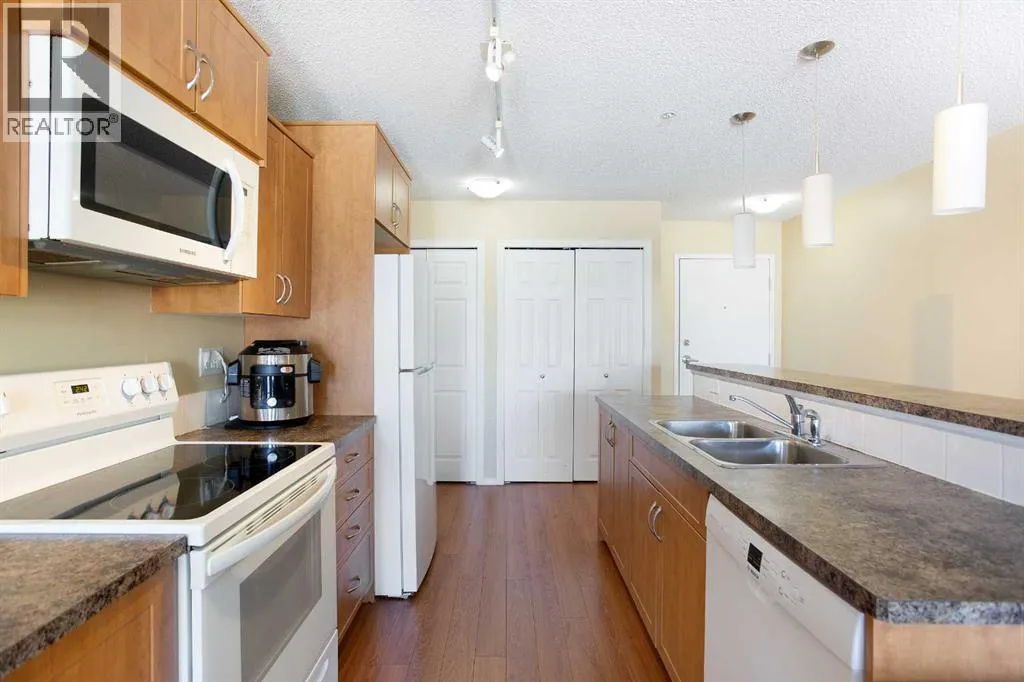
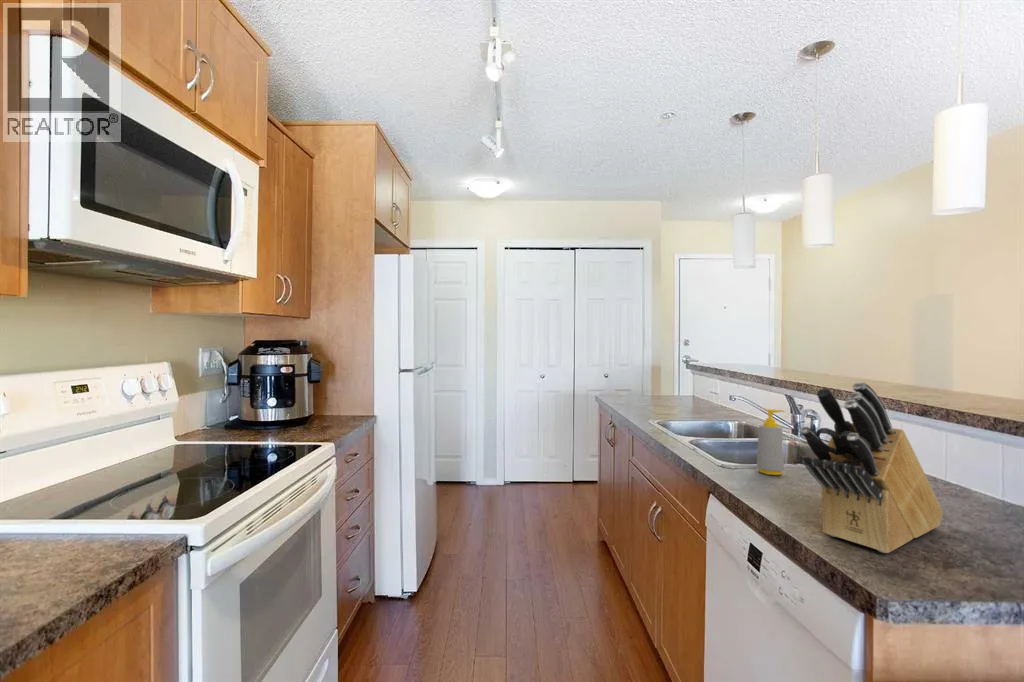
+ soap bottle [756,407,785,476]
+ knife block [799,381,944,554]
